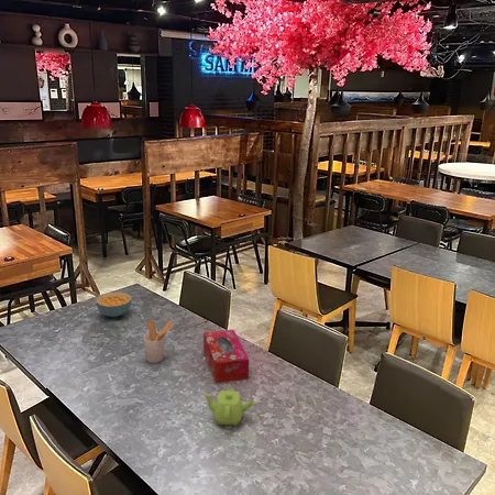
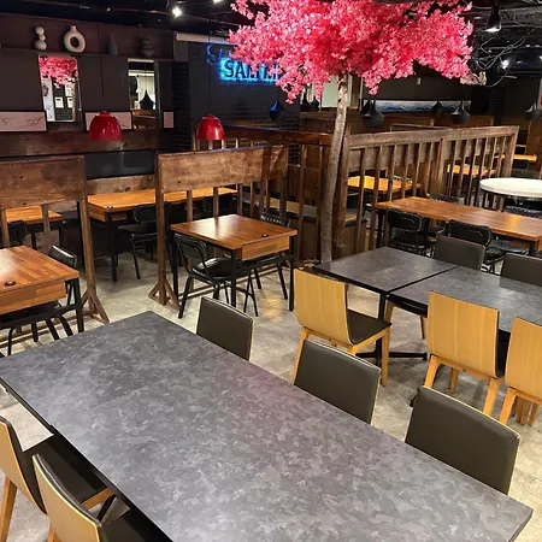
- tissue box [202,329,250,384]
- cereal bowl [95,292,133,318]
- utensil holder [143,319,174,364]
- teapot [202,384,255,427]
